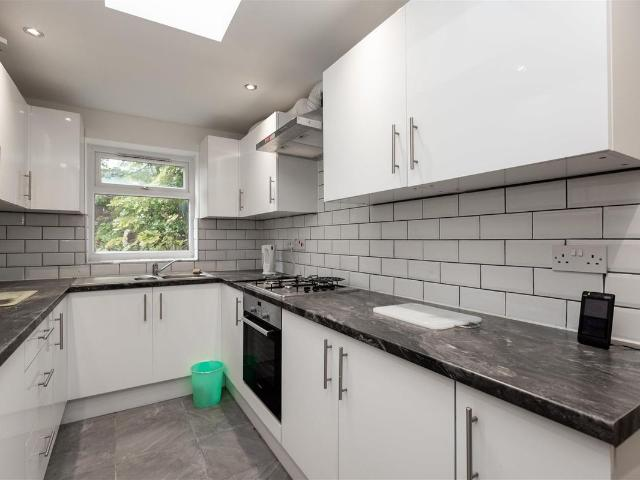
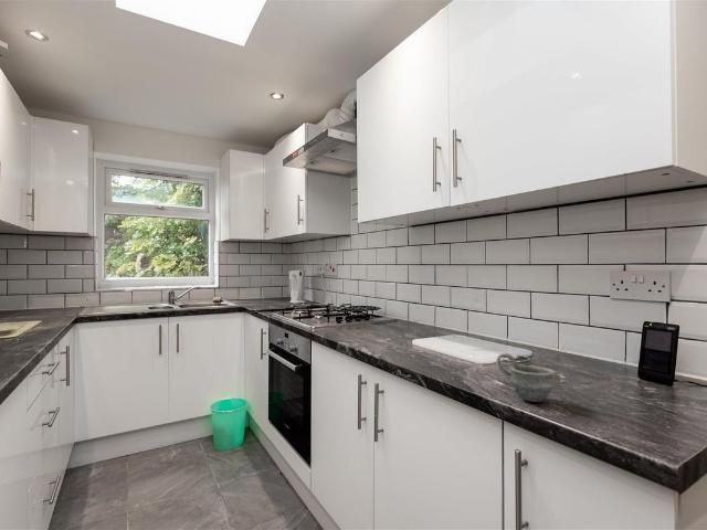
+ cup [495,352,556,403]
